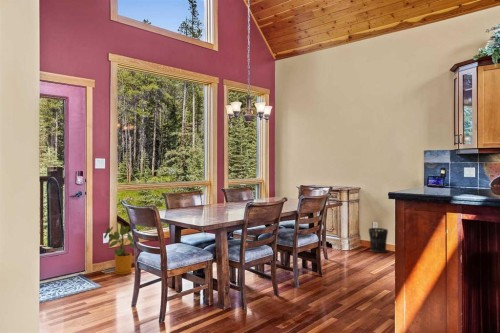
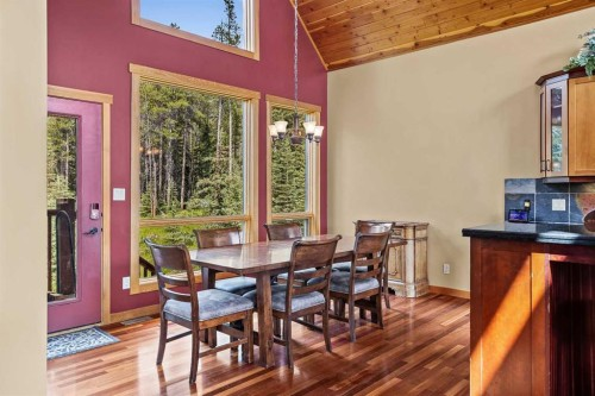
- wastebasket [368,227,389,254]
- house plant [103,224,135,276]
